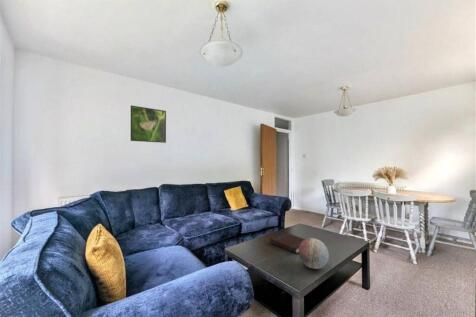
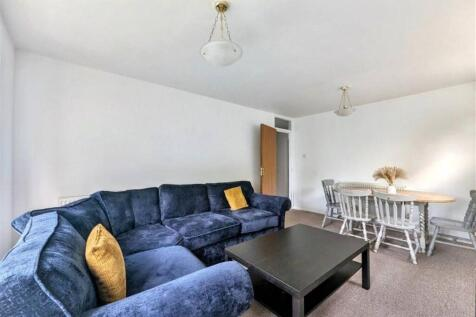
- book [269,232,306,255]
- decorative orb [298,237,330,270]
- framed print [130,104,167,144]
